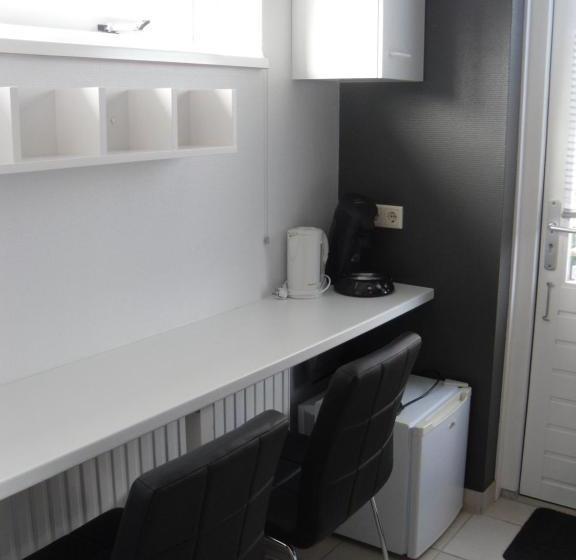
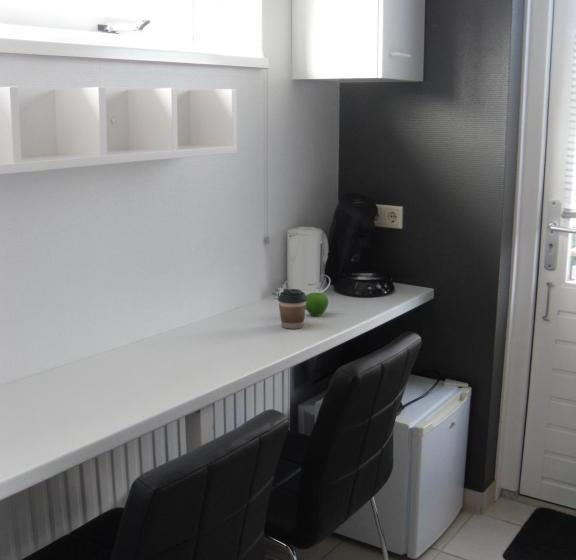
+ apple [306,292,329,317]
+ coffee cup [277,288,307,330]
